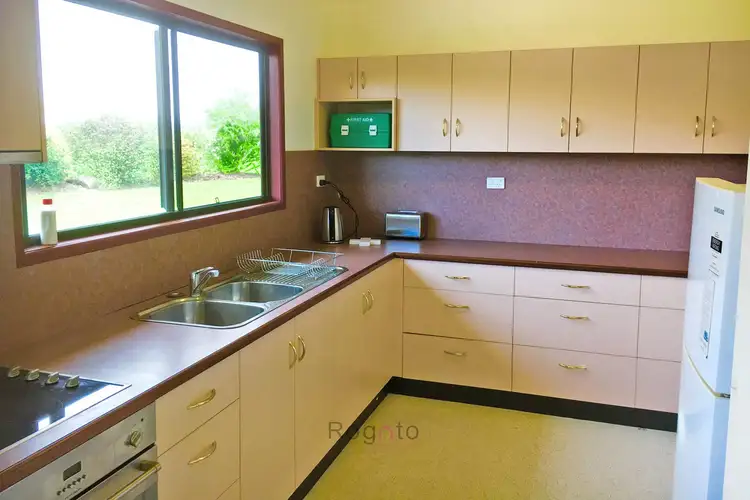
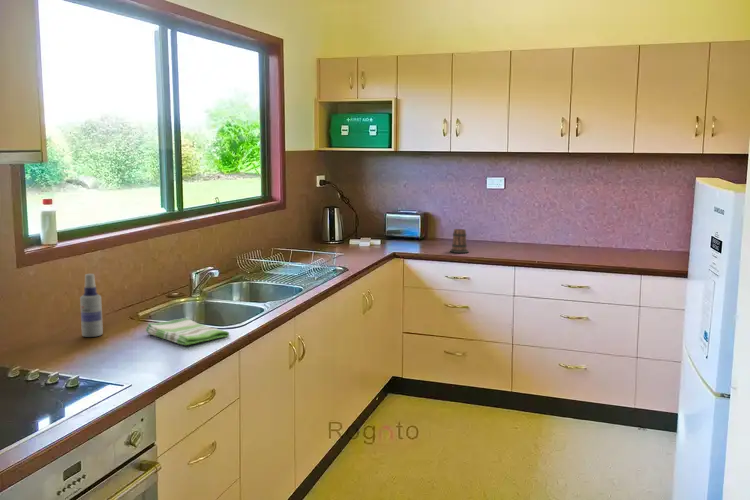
+ mug [449,228,469,254]
+ dish towel [145,317,230,346]
+ spray bottle [79,273,104,338]
